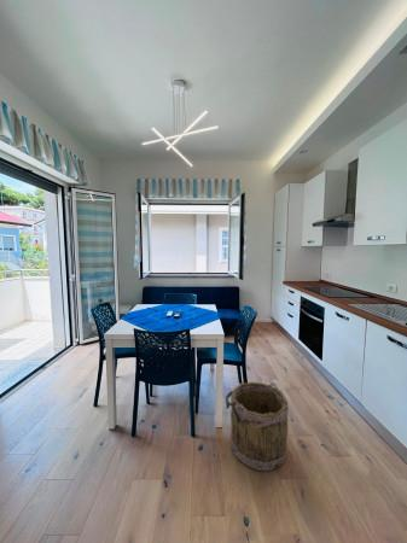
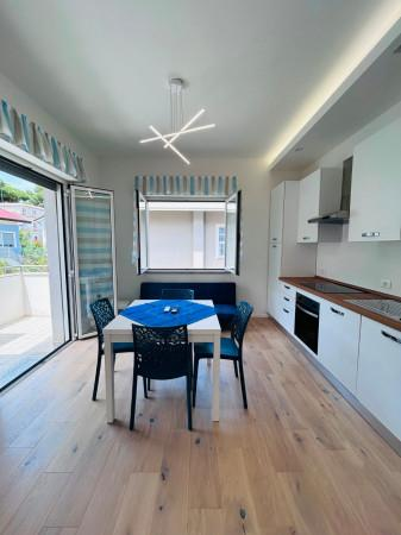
- bucket [225,381,290,472]
